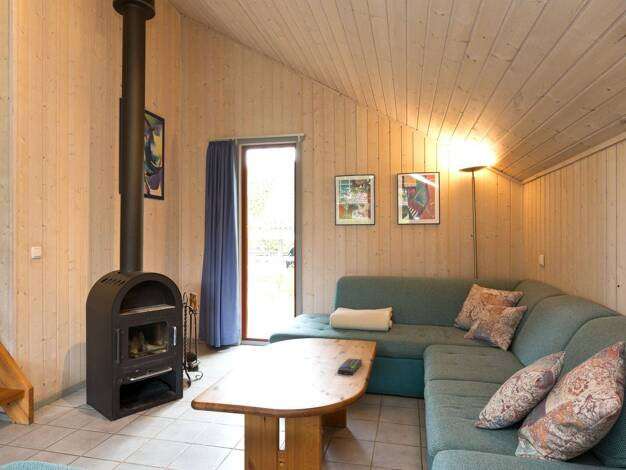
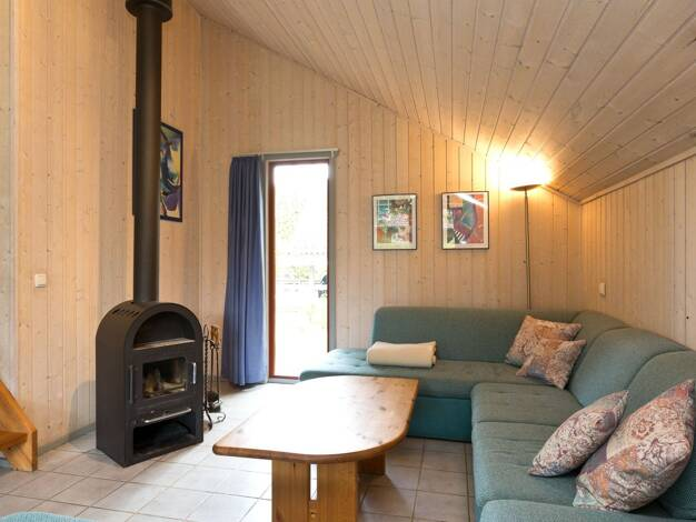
- remote control [337,357,363,376]
